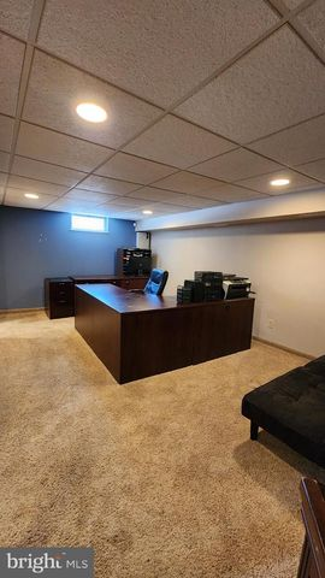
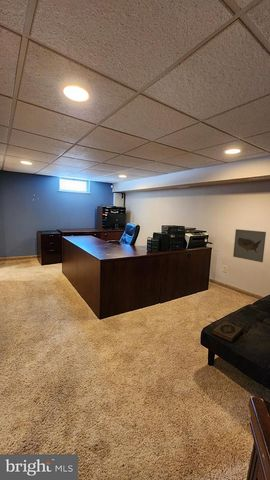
+ hardback book [211,320,244,343]
+ wall art [232,228,267,263]
